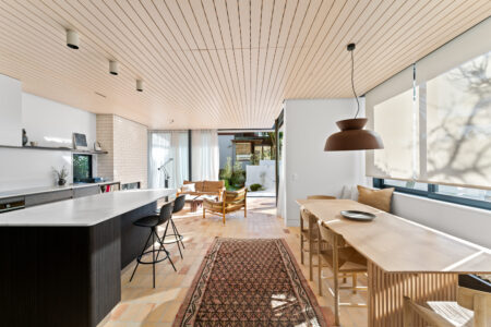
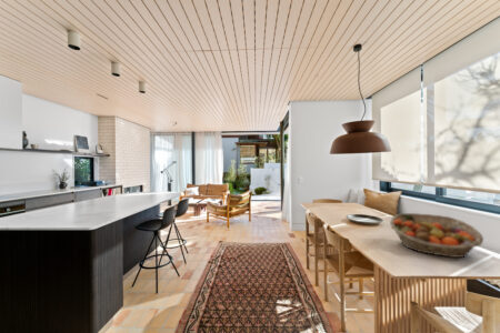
+ fruit basket [389,212,484,259]
